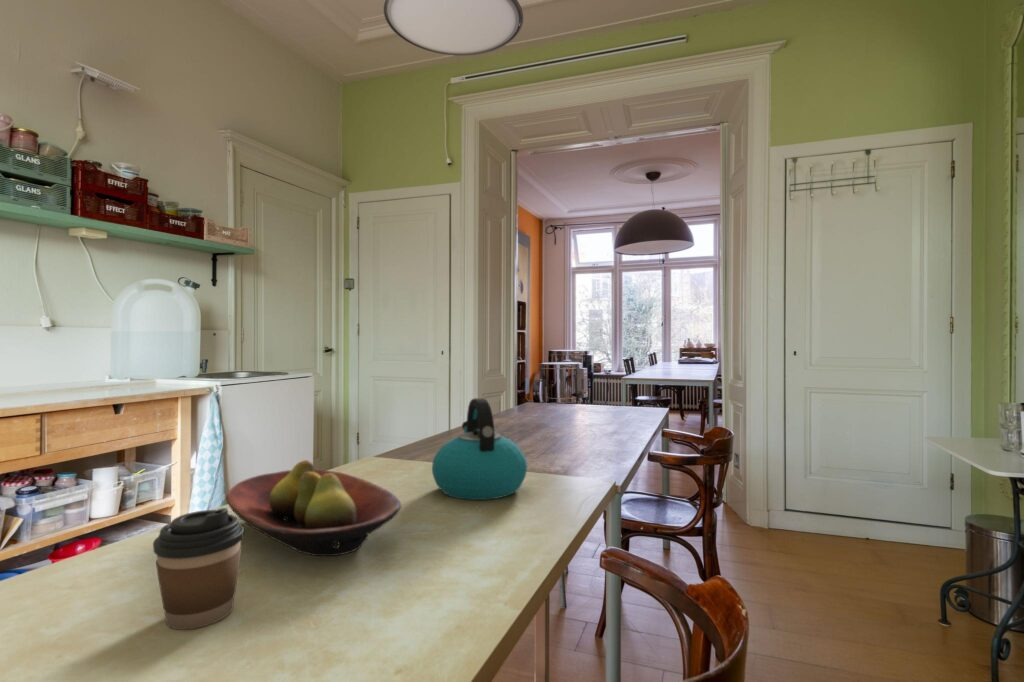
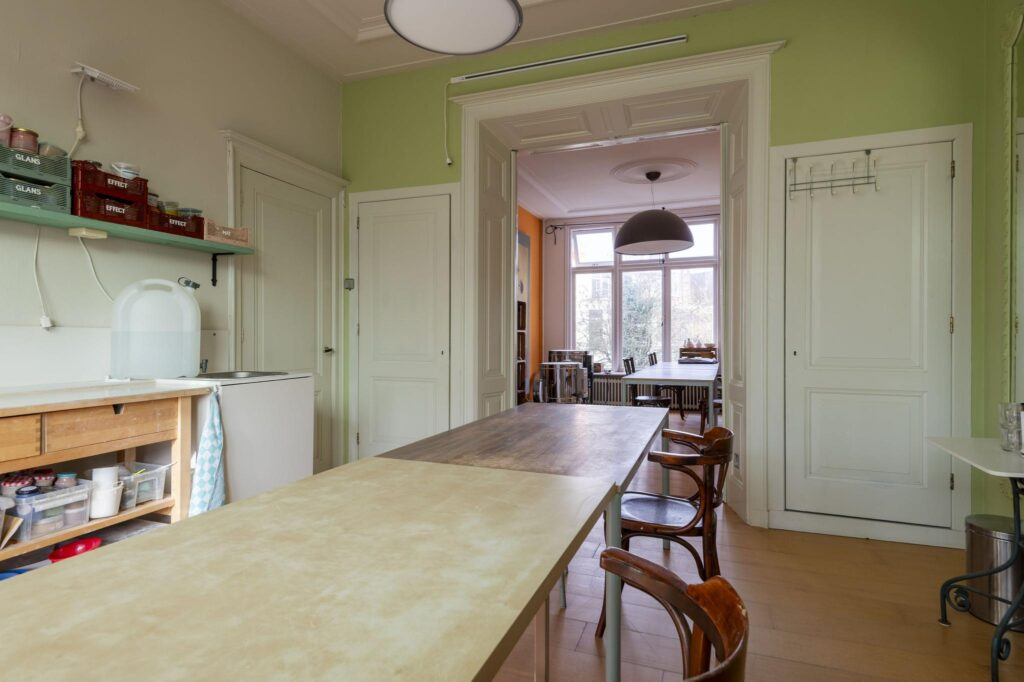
- fruit bowl [225,459,402,557]
- kettle [431,397,528,501]
- coffee cup [152,507,245,630]
